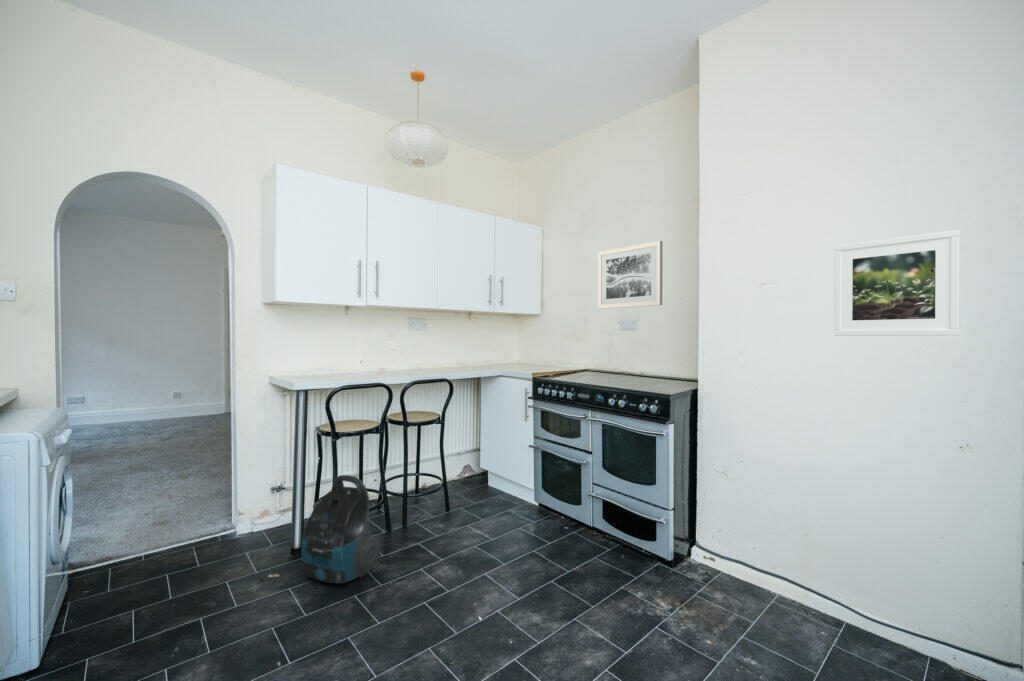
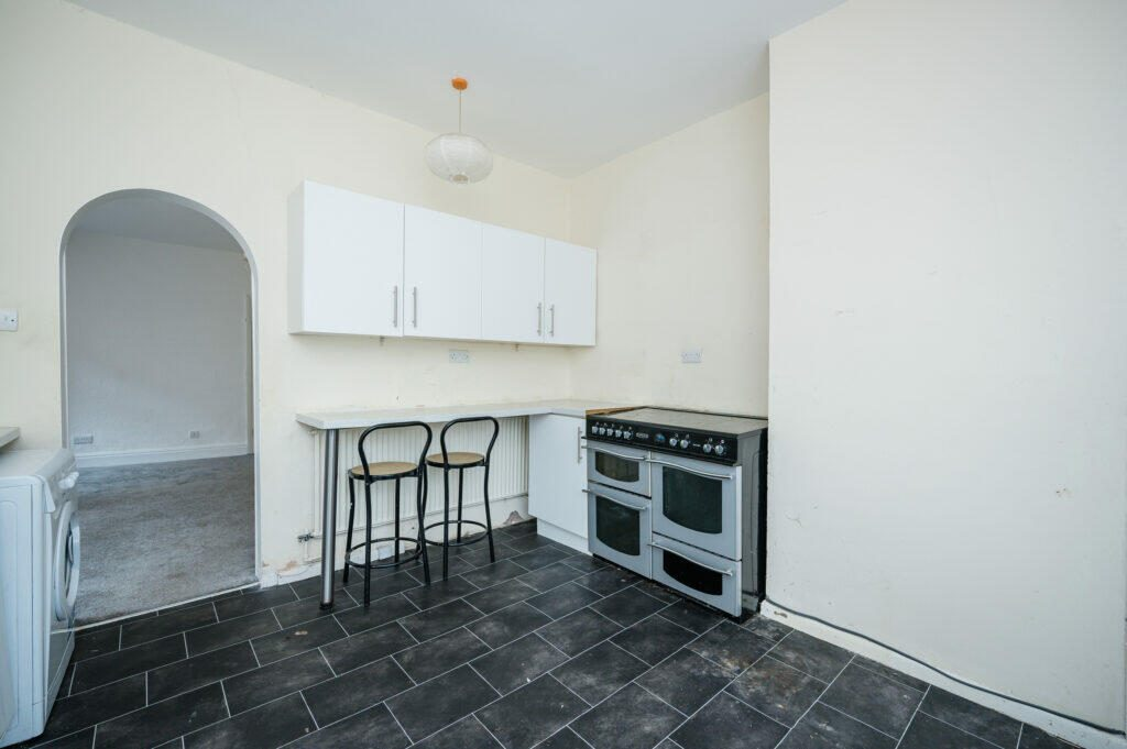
- vacuum cleaner [300,474,381,584]
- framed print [833,229,961,337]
- wall art [597,240,664,310]
